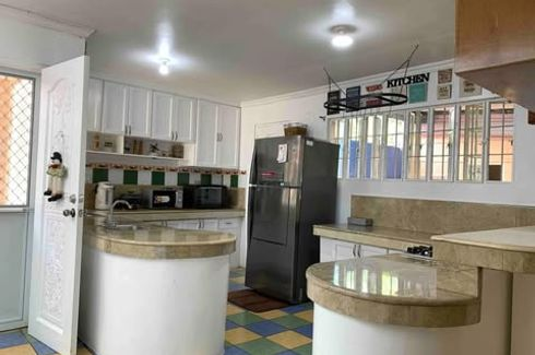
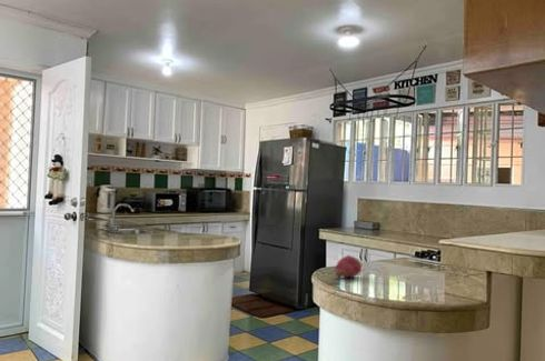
+ fruit [334,254,363,279]
